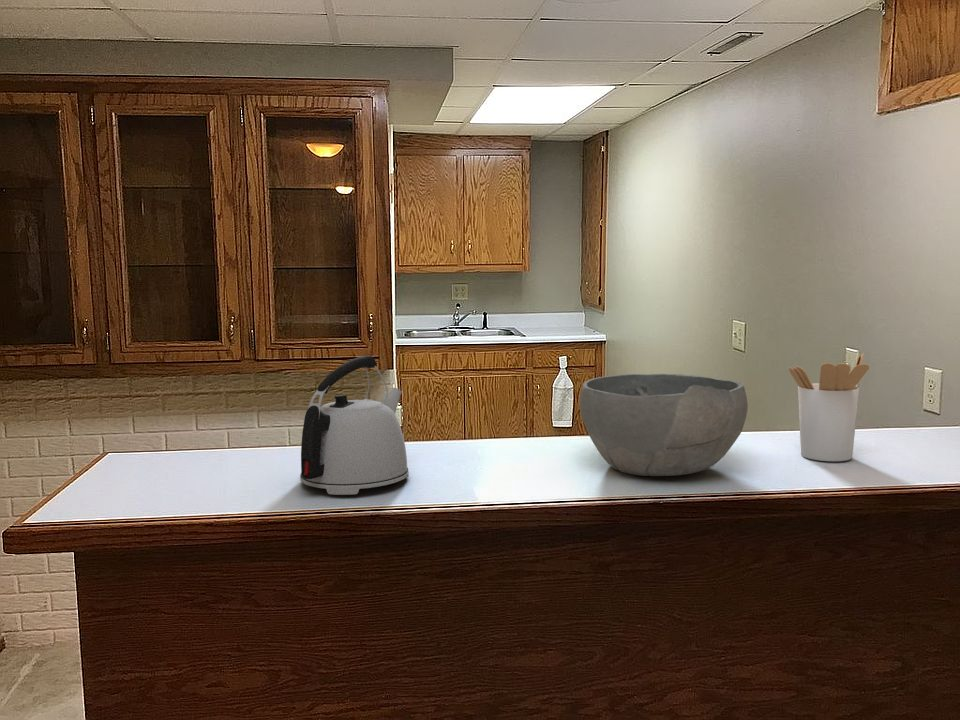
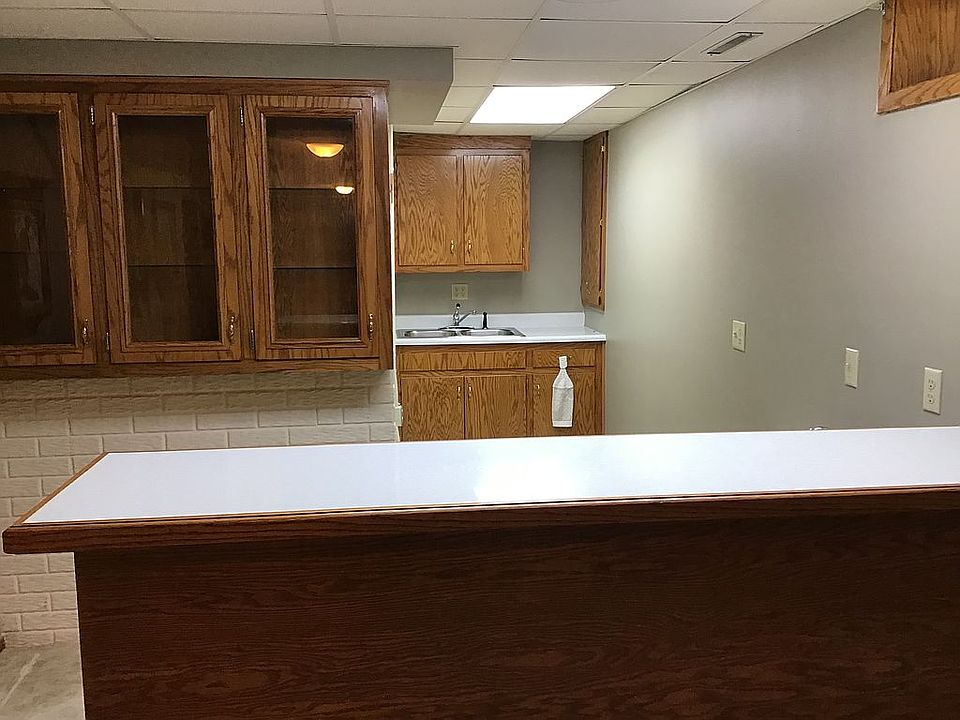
- bowl [579,373,749,477]
- utensil holder [788,352,870,462]
- kettle [299,355,410,496]
